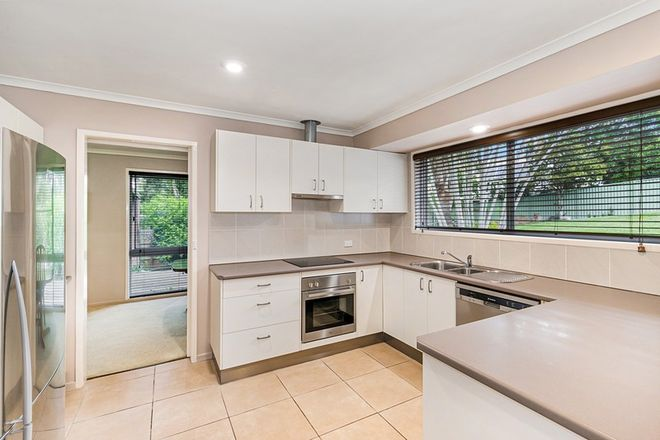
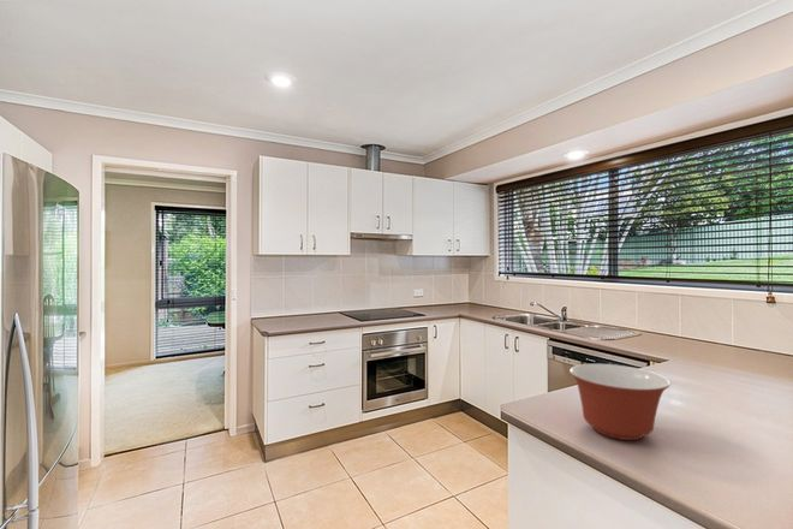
+ mixing bowl [568,363,672,441]
